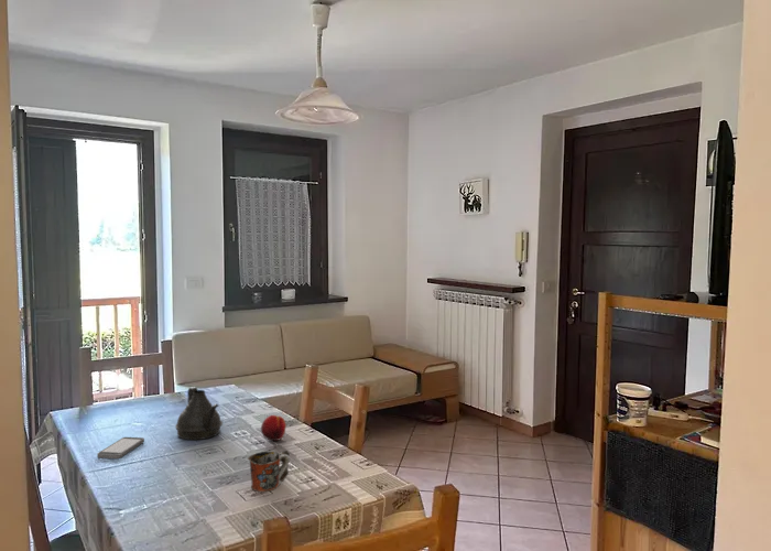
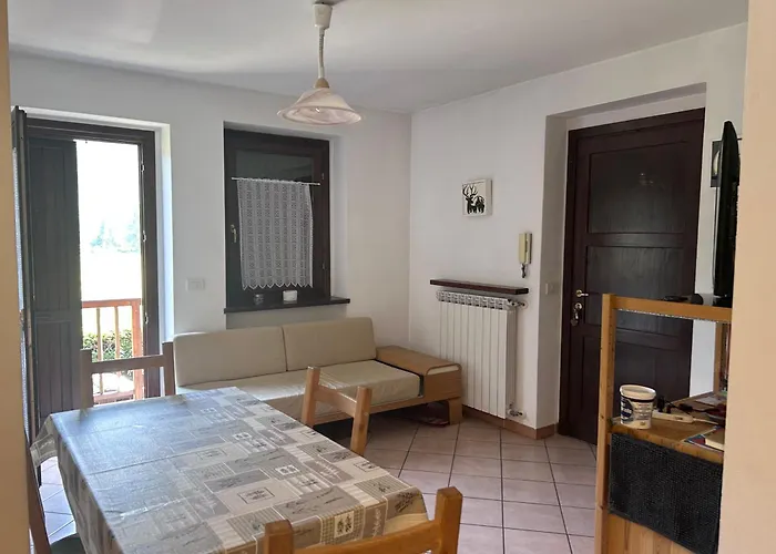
- mug [247,450,291,493]
- smartphone [96,436,145,460]
- teapot [174,386,224,441]
- fruit [260,414,287,442]
